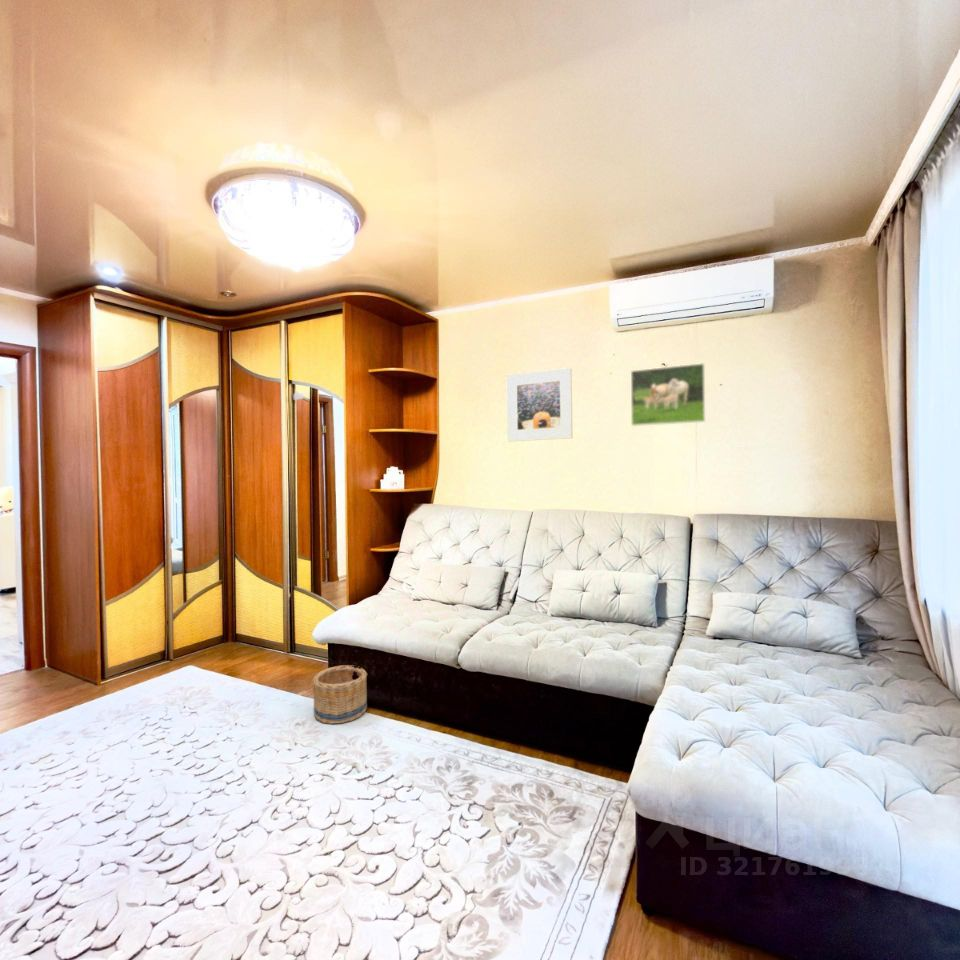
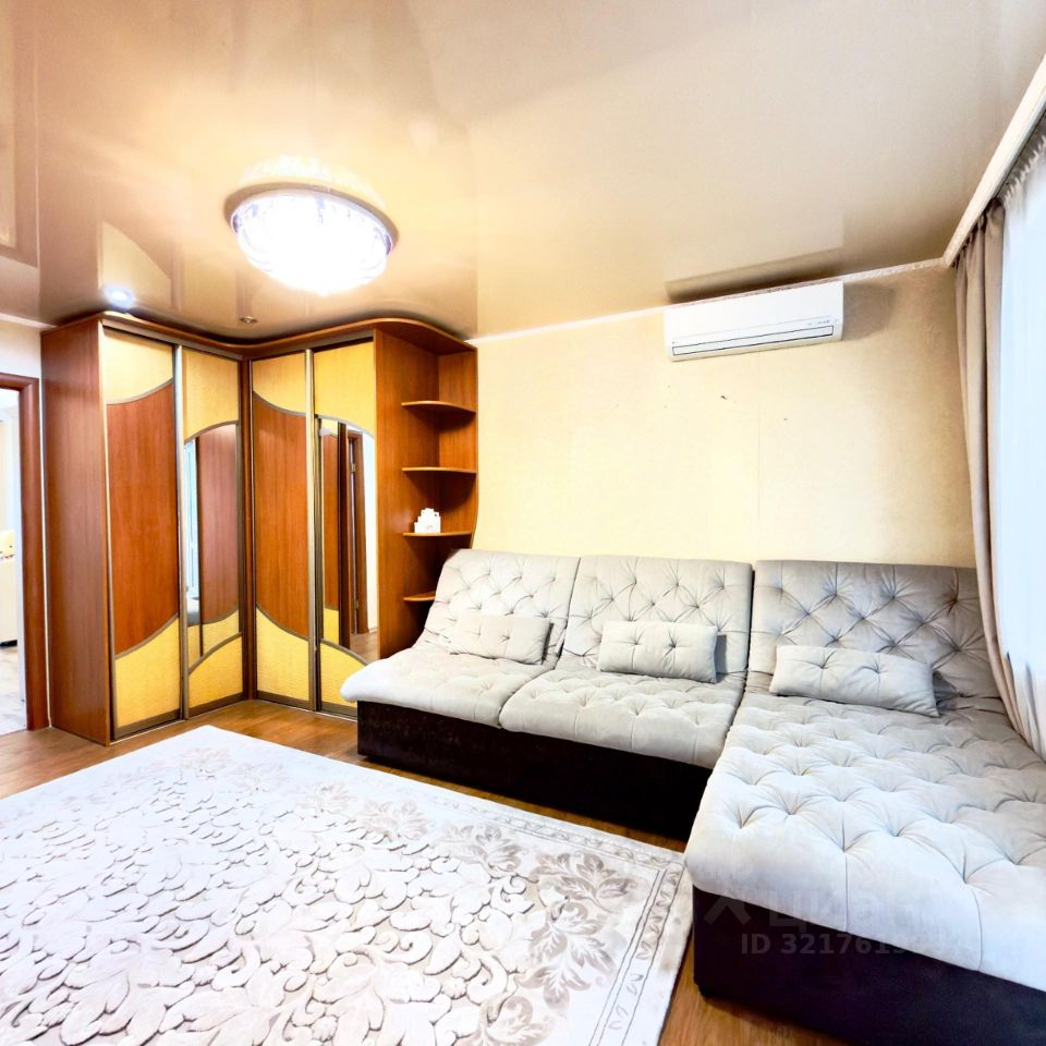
- basket [311,664,368,725]
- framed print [630,362,706,427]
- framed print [505,367,573,442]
